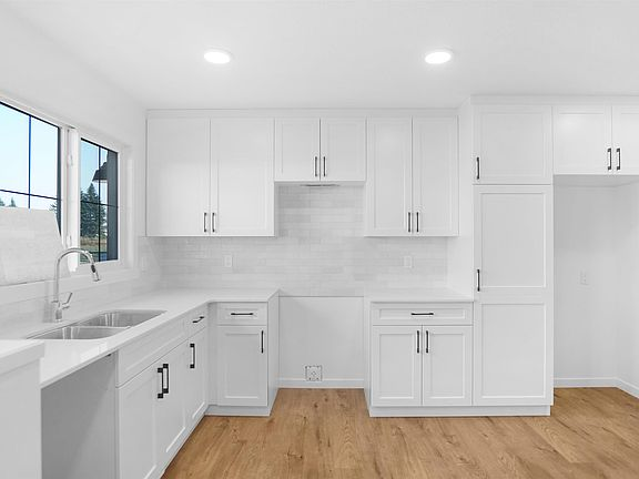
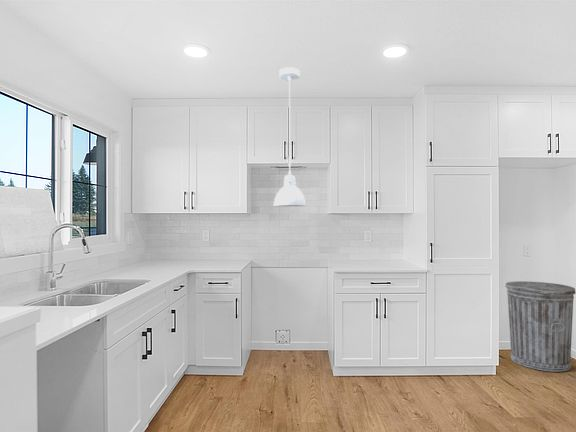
+ pendant light [273,66,307,207]
+ trash can [504,280,576,373]
